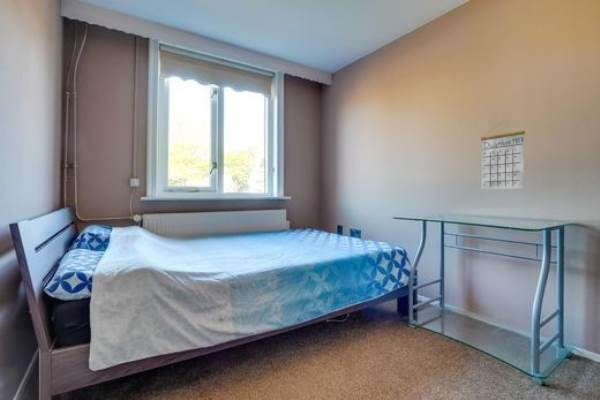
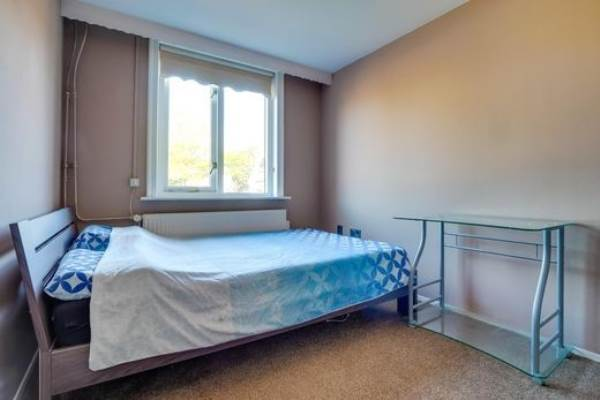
- calendar [480,120,526,191]
